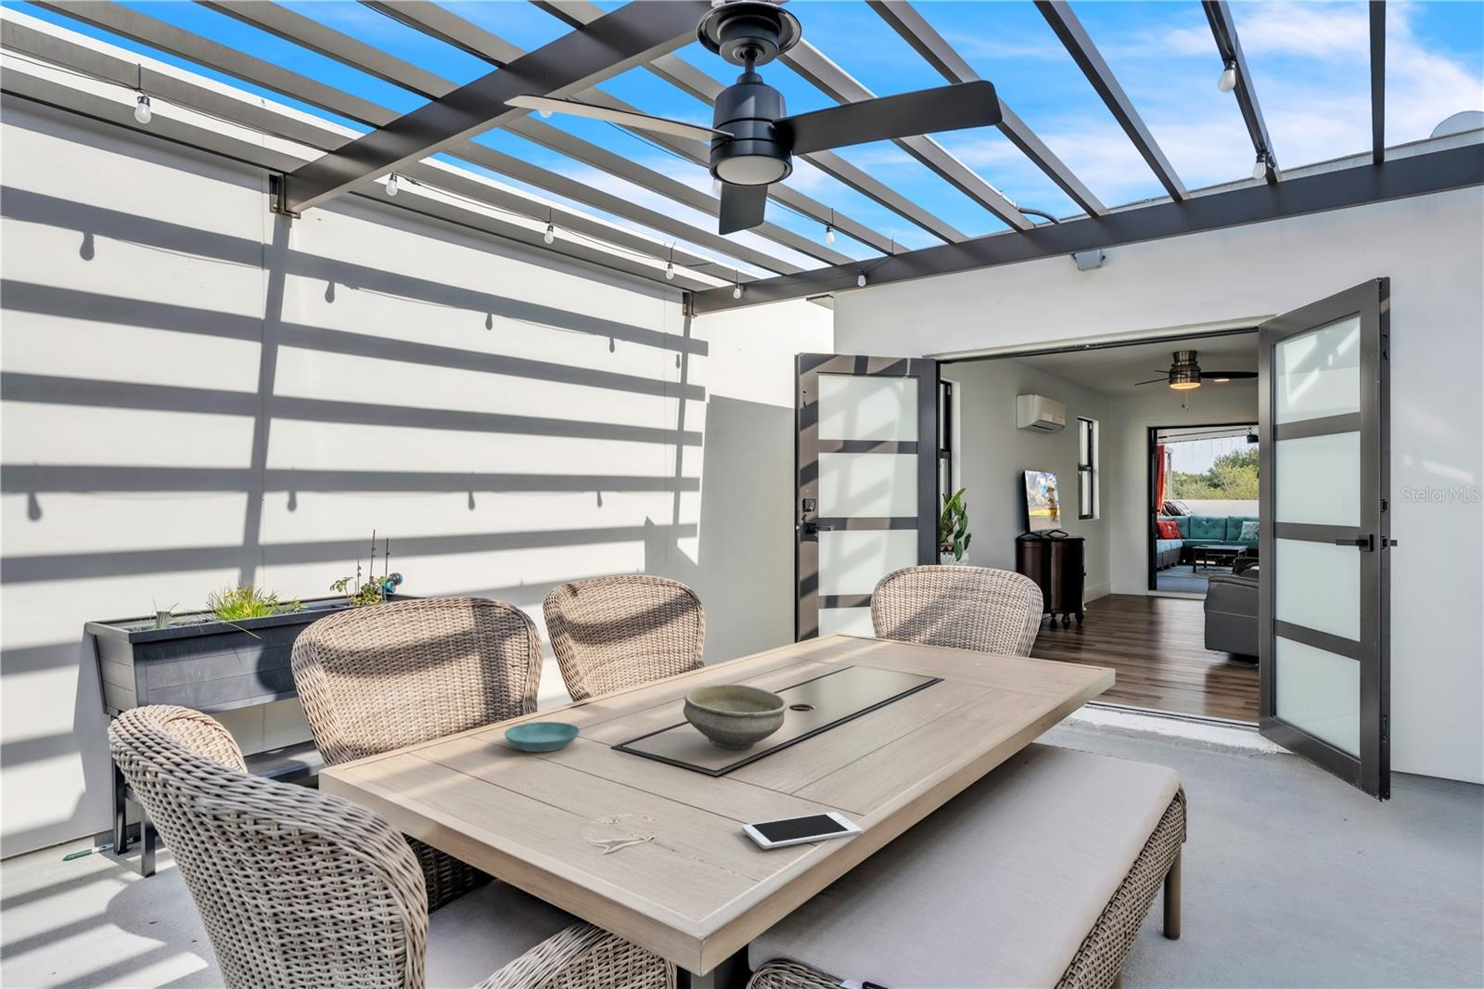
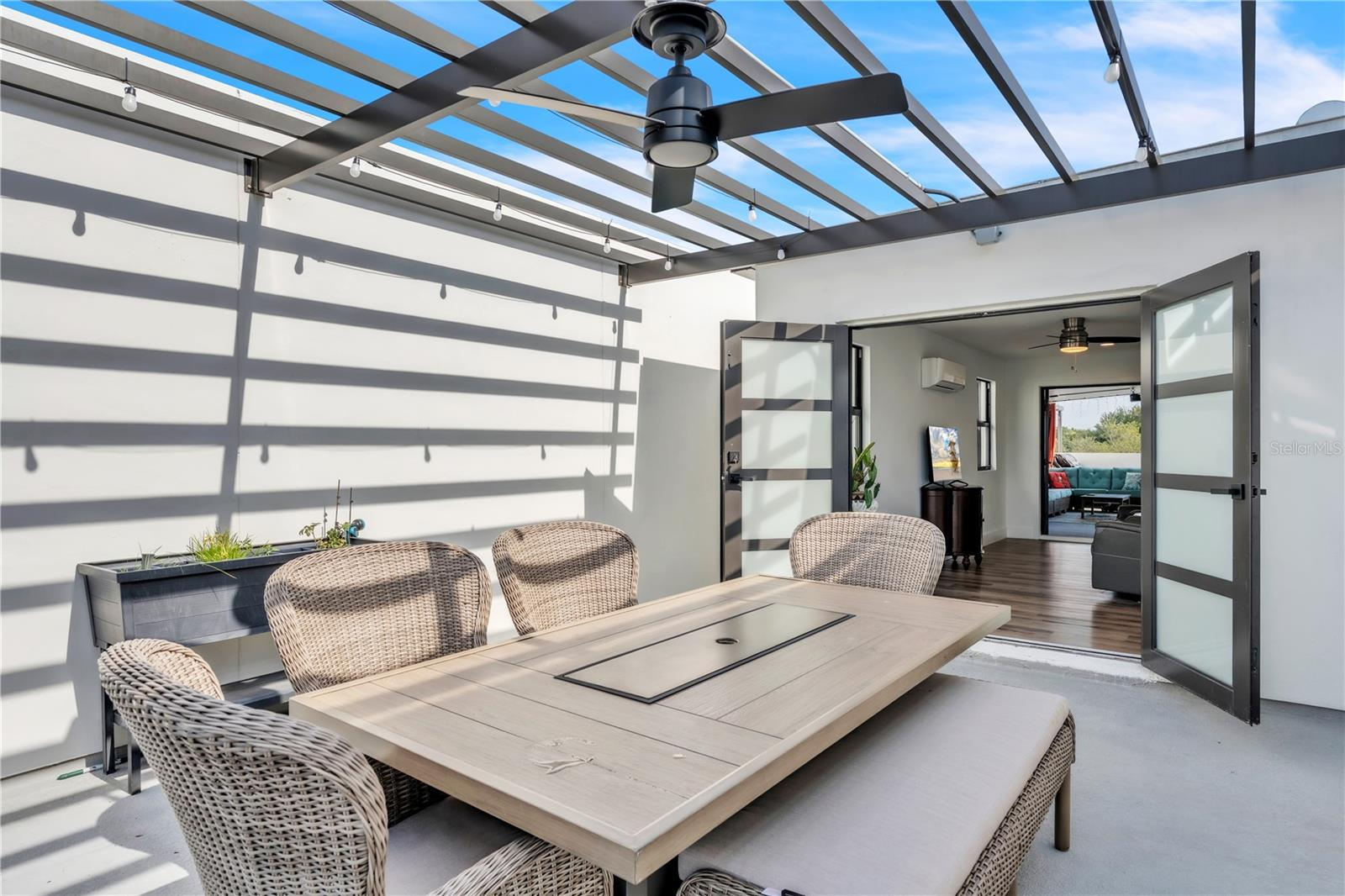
- saucer [503,721,581,753]
- bowl [683,683,789,751]
- cell phone [741,811,863,850]
